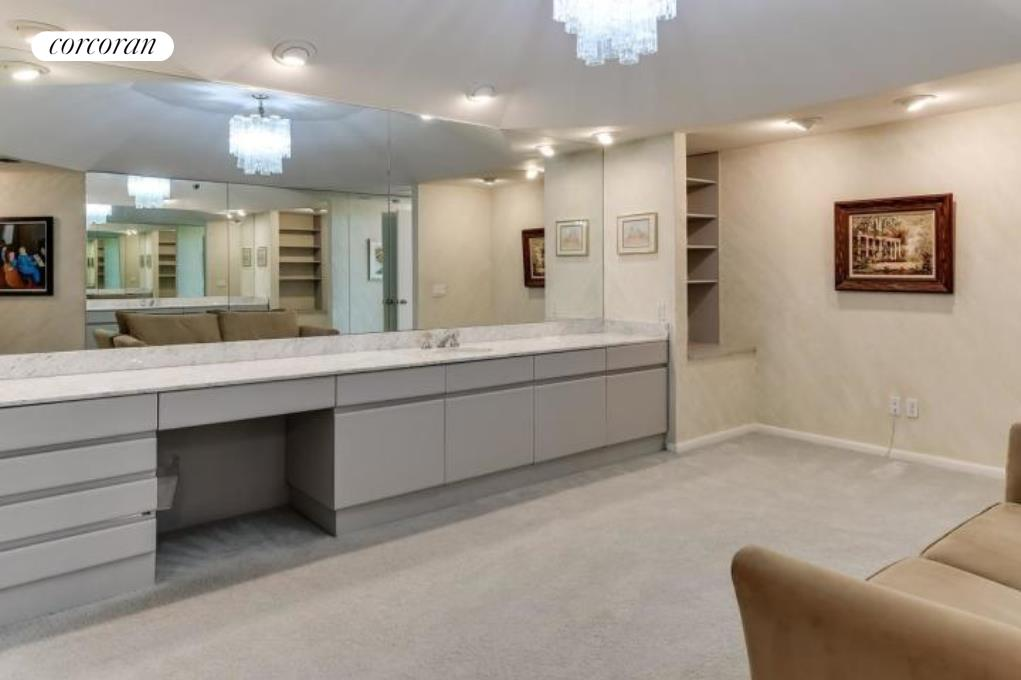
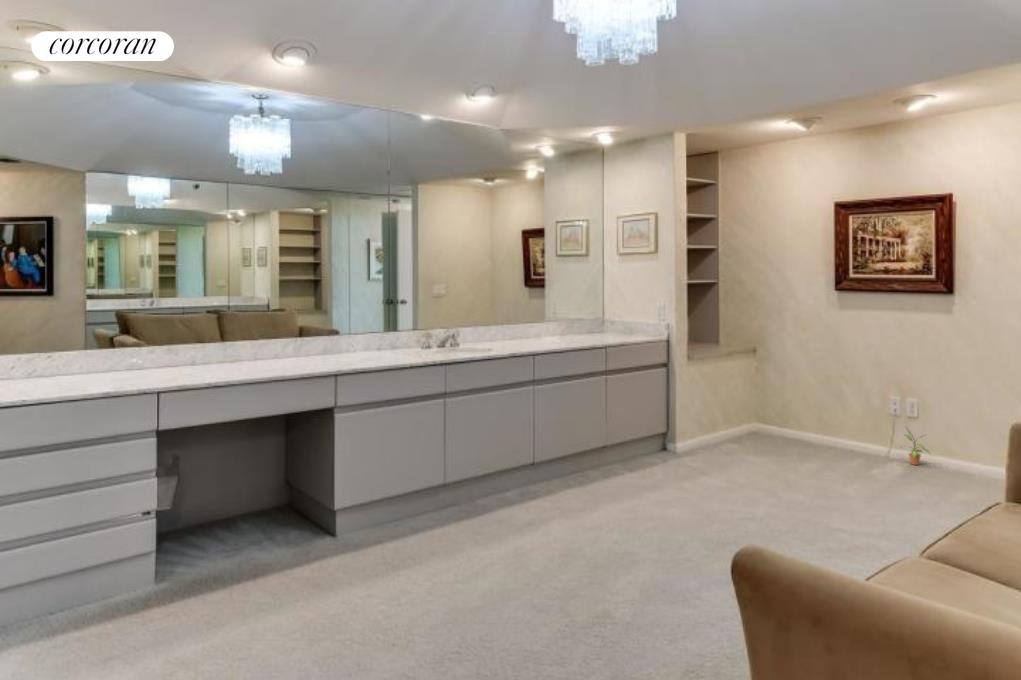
+ potted plant [895,425,931,466]
